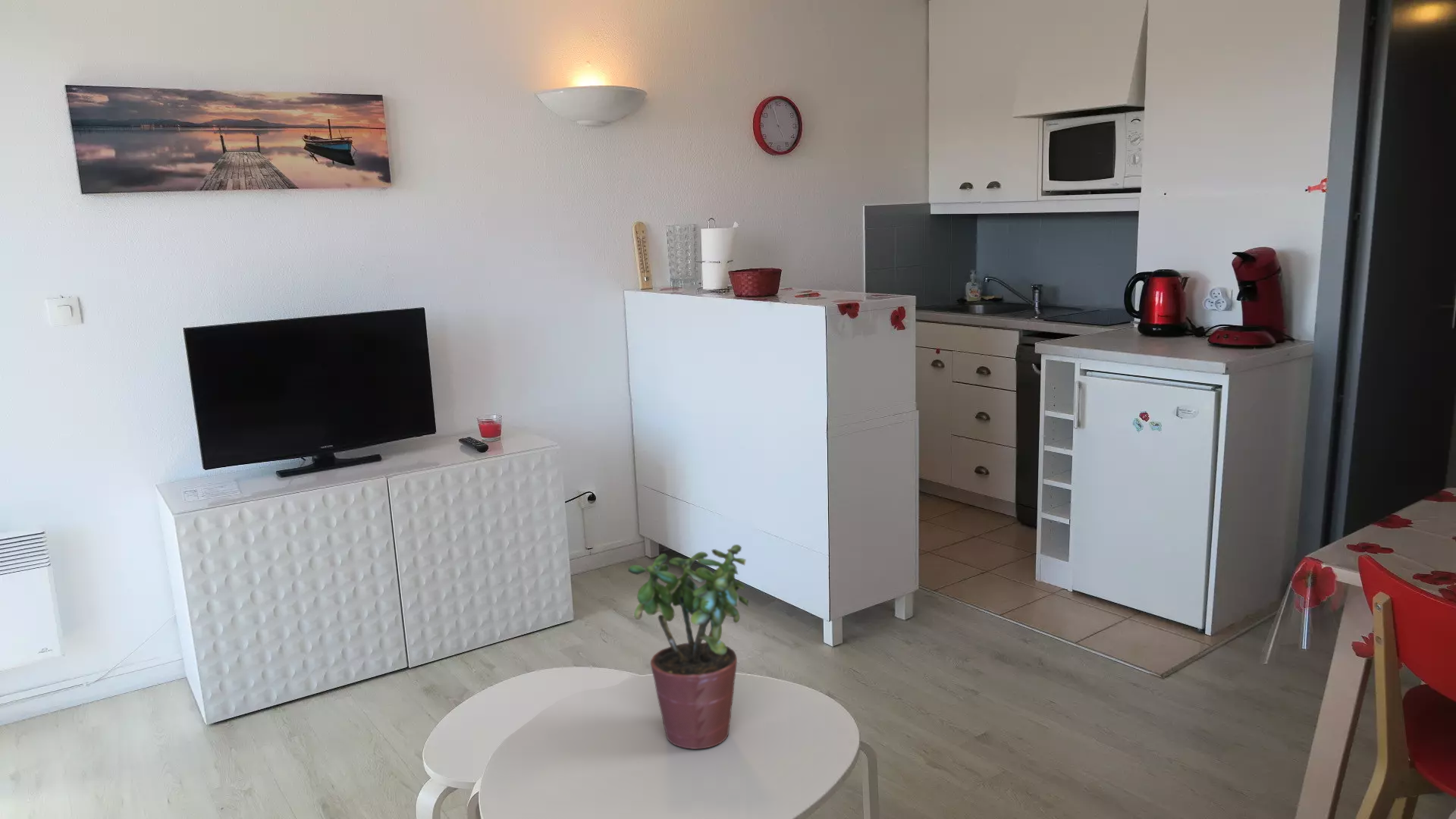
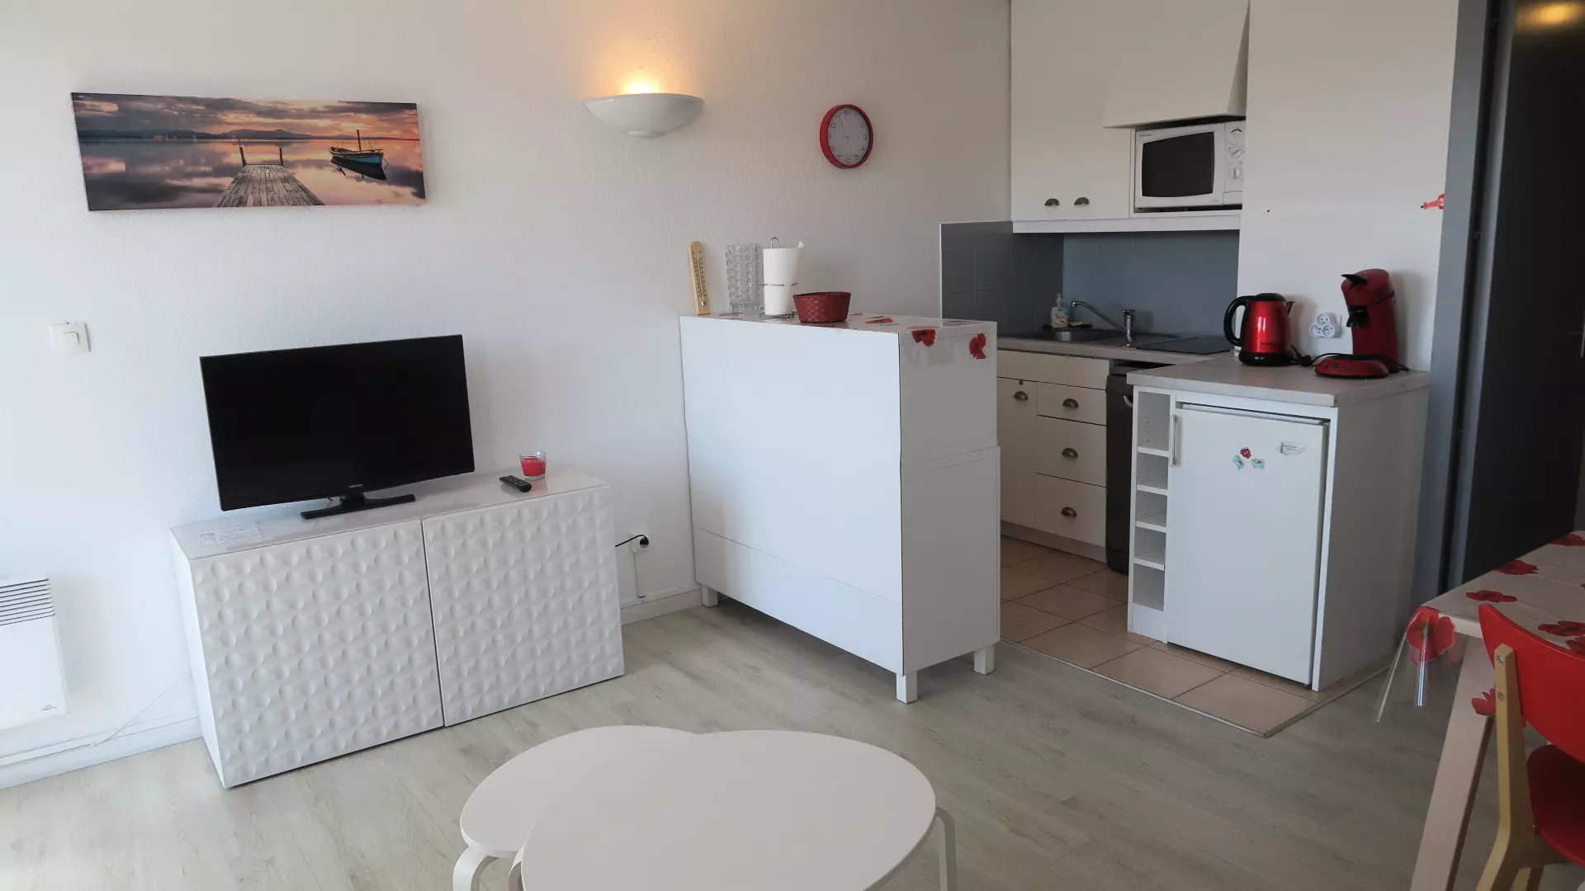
- potted plant [627,544,749,750]
